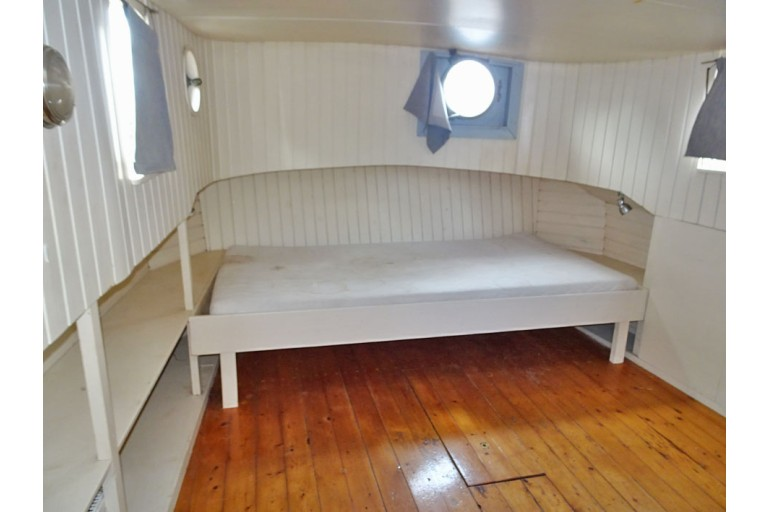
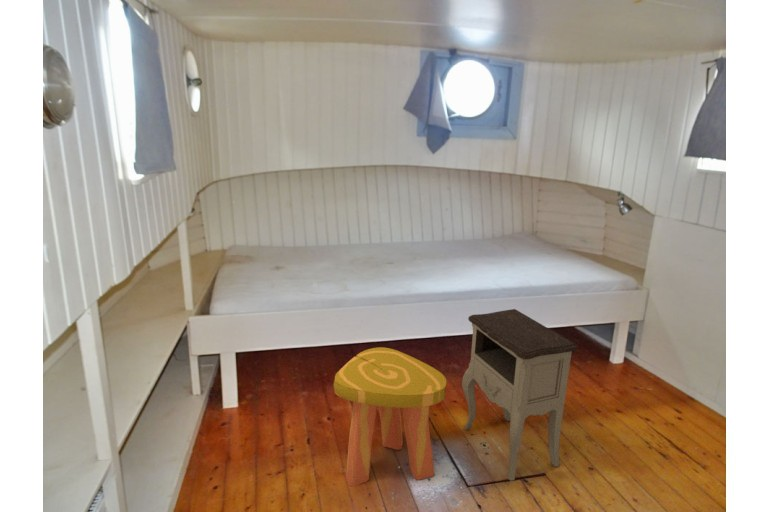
+ nightstand [461,308,579,482]
+ stool [333,346,447,487]
